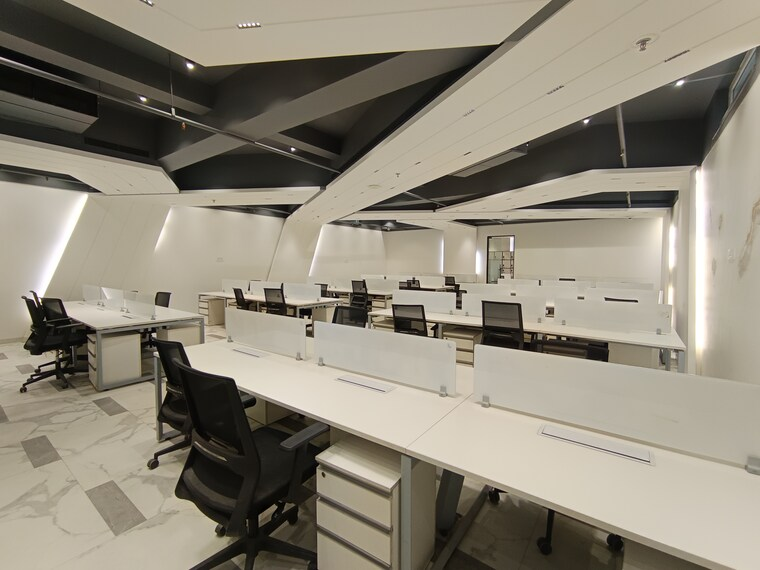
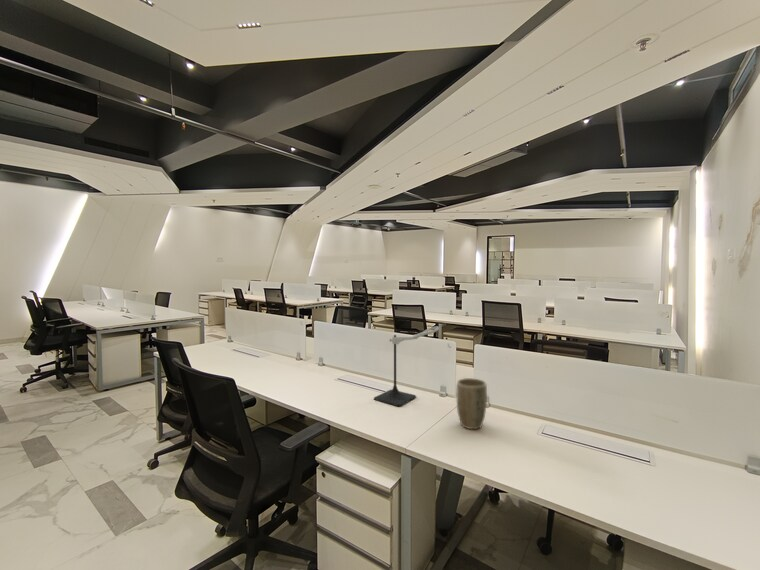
+ plant pot [456,377,488,430]
+ speaker stand [373,325,440,407]
